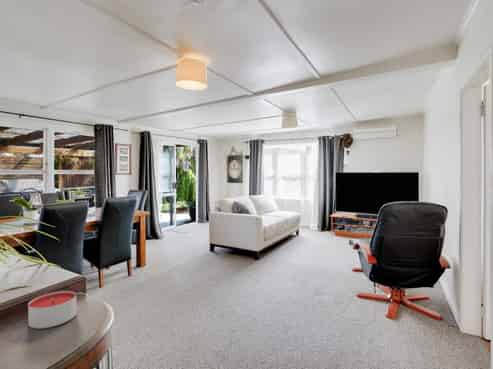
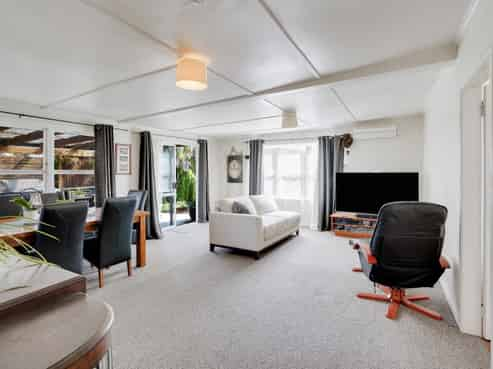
- candle [27,290,77,330]
